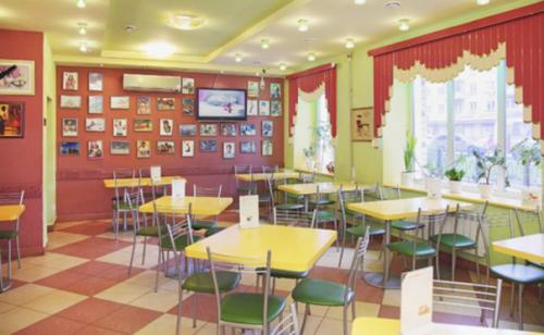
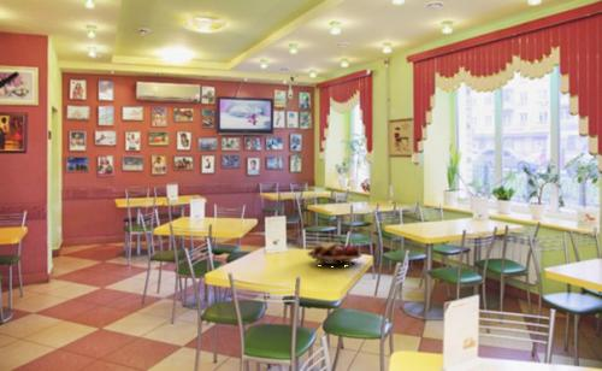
+ fruit basket [306,242,364,267]
